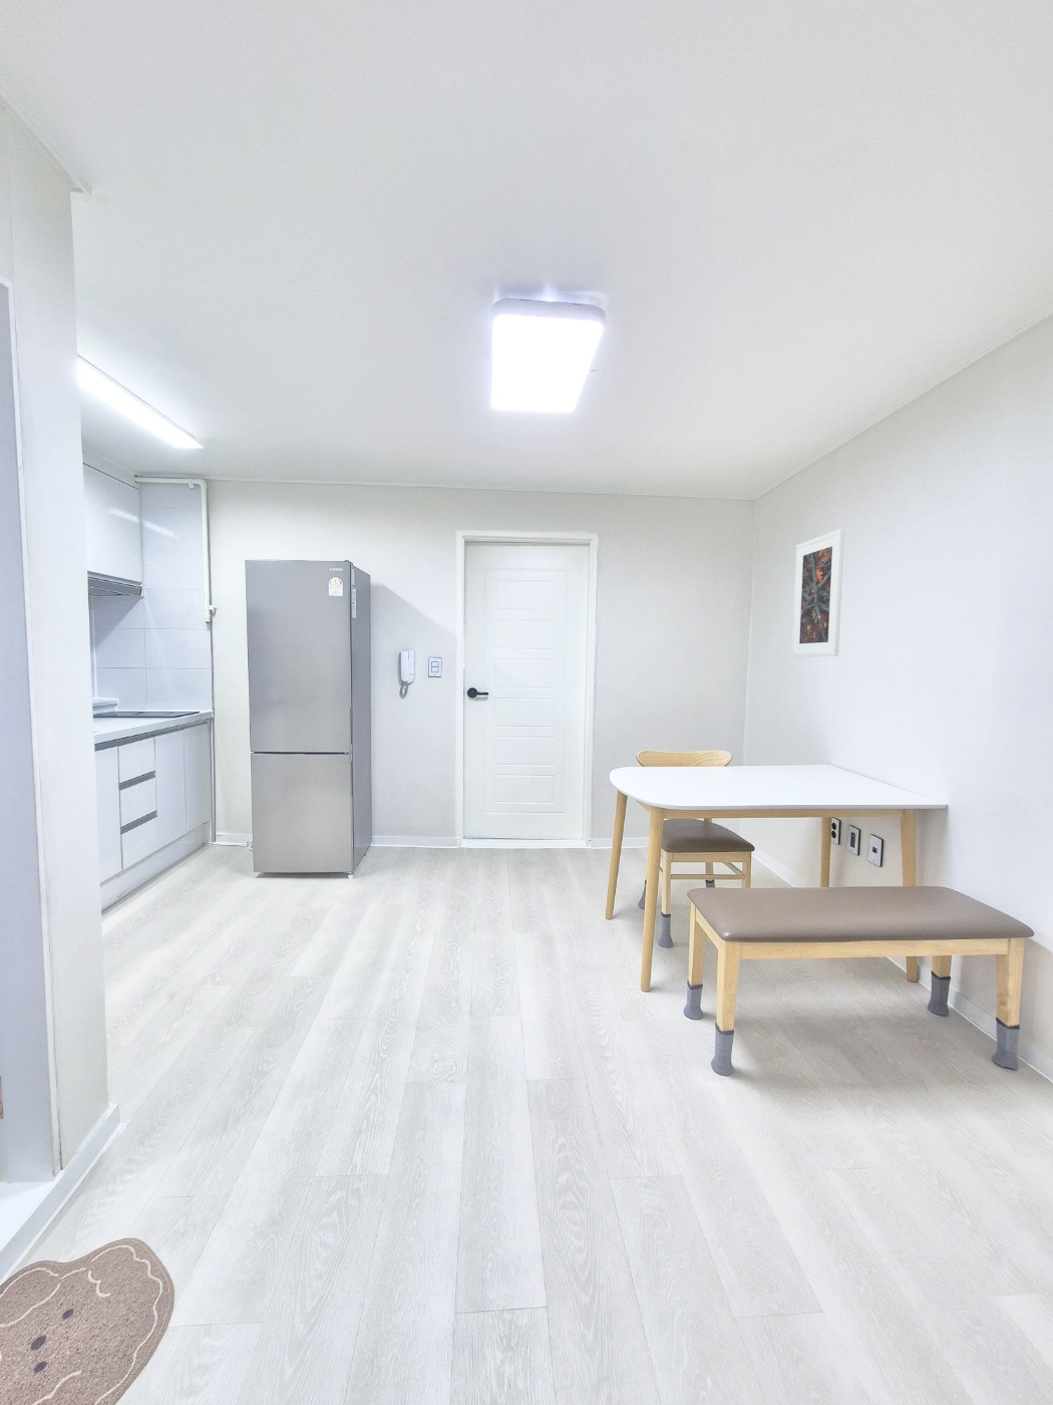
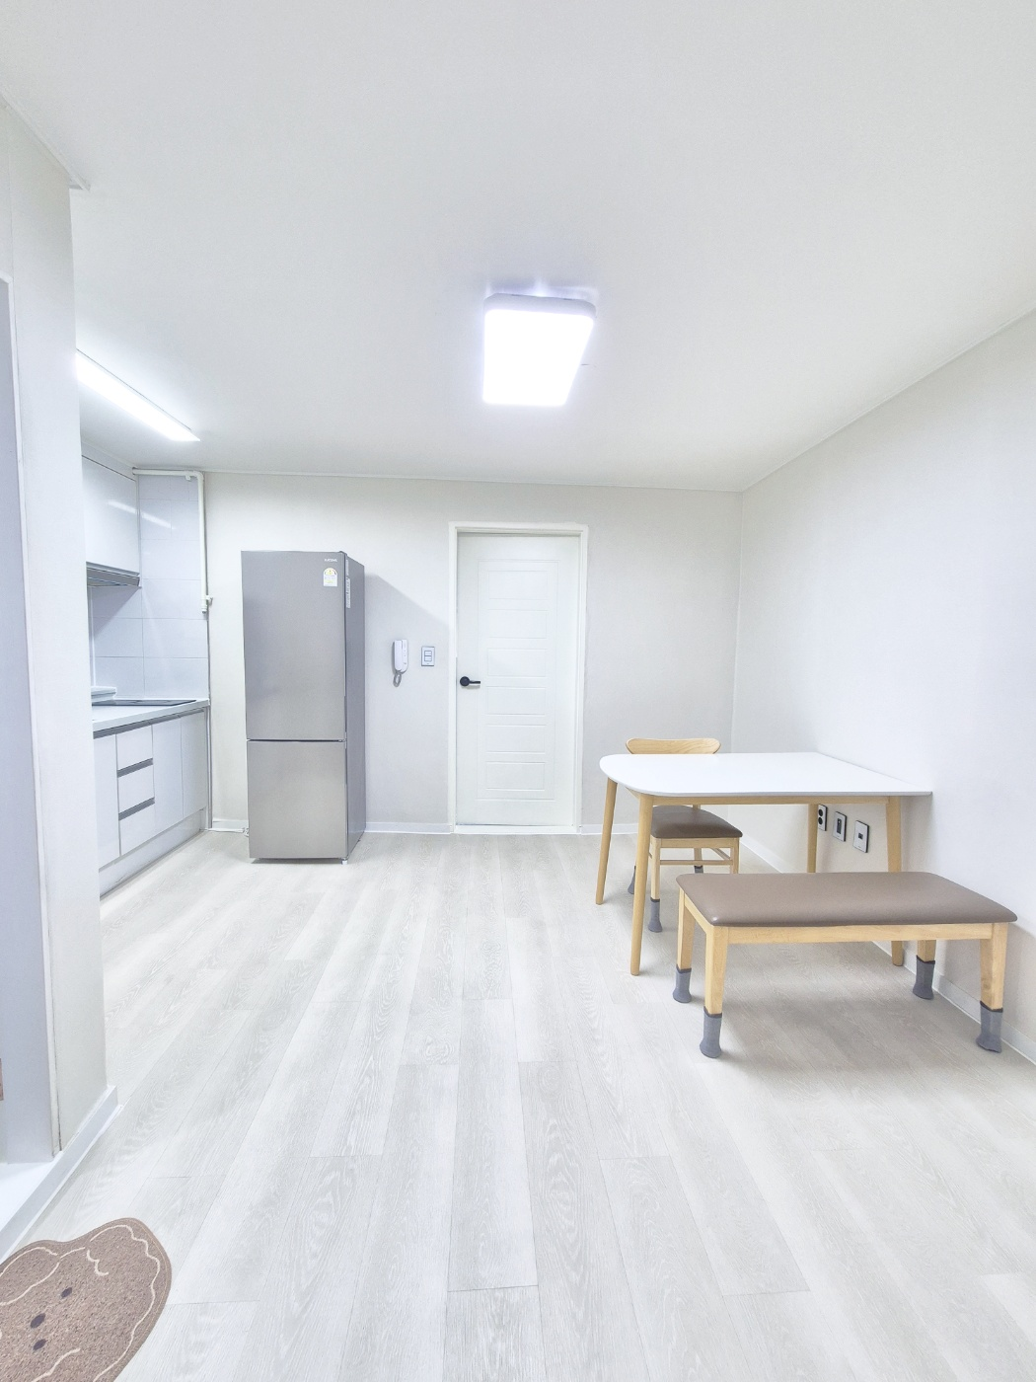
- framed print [791,528,845,657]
